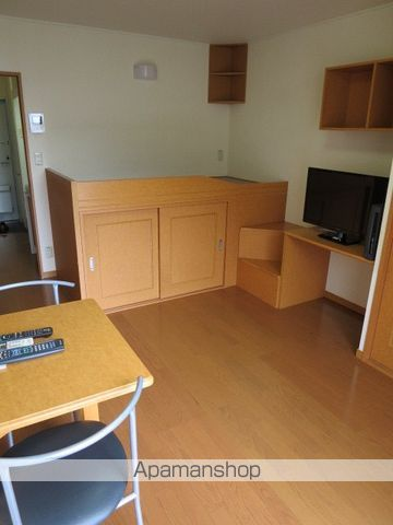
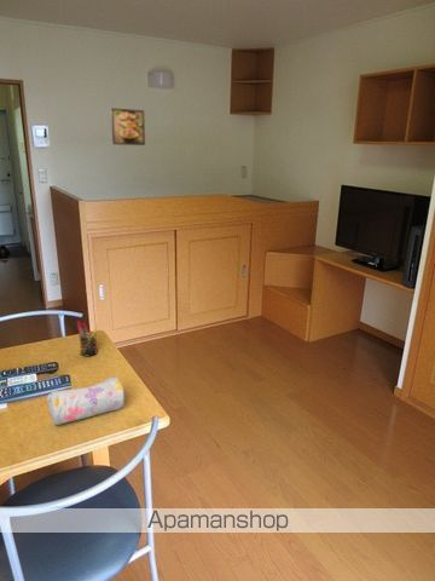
+ pen holder [75,320,99,357]
+ pencil case [46,375,126,426]
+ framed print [110,107,146,146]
